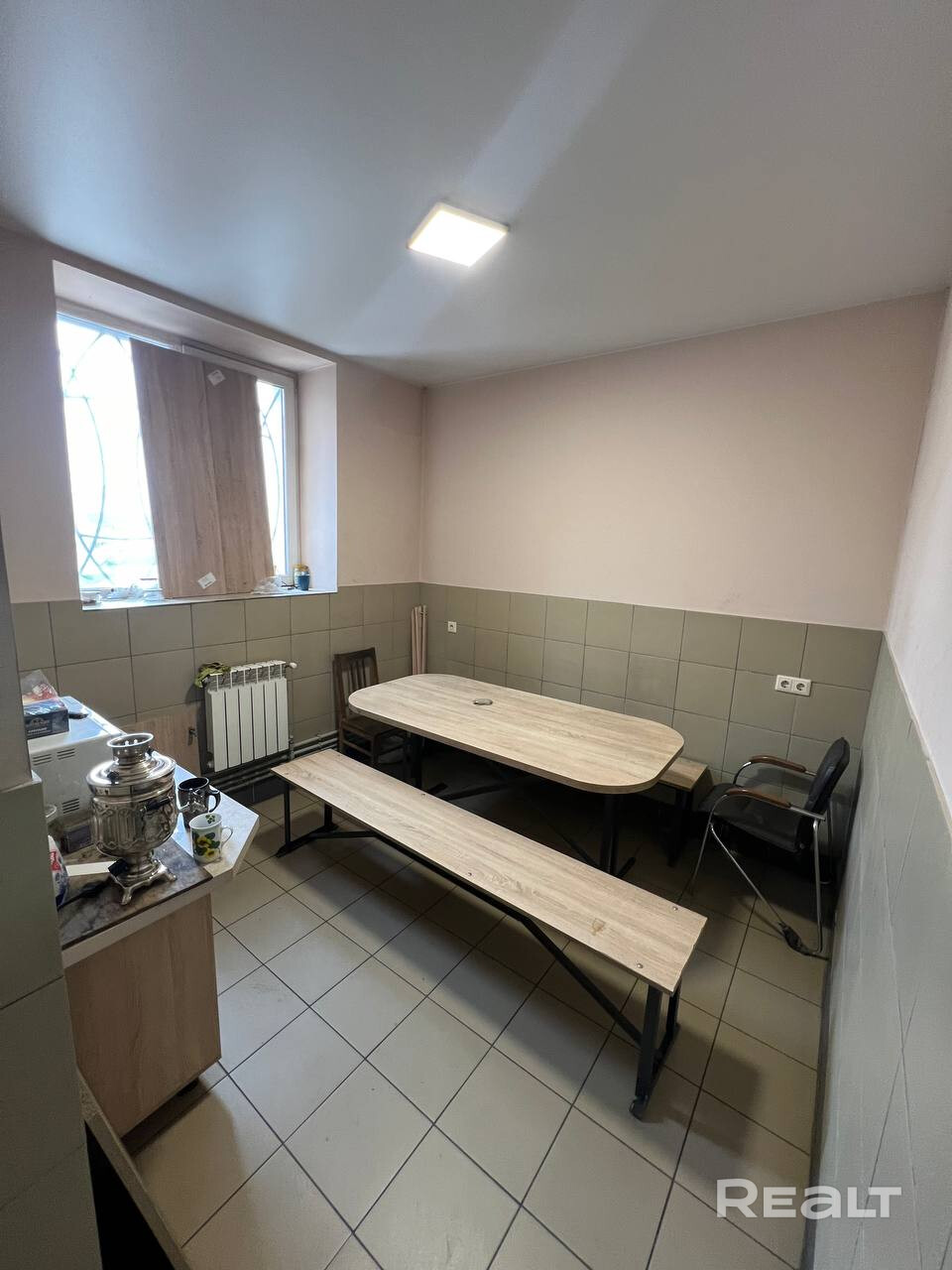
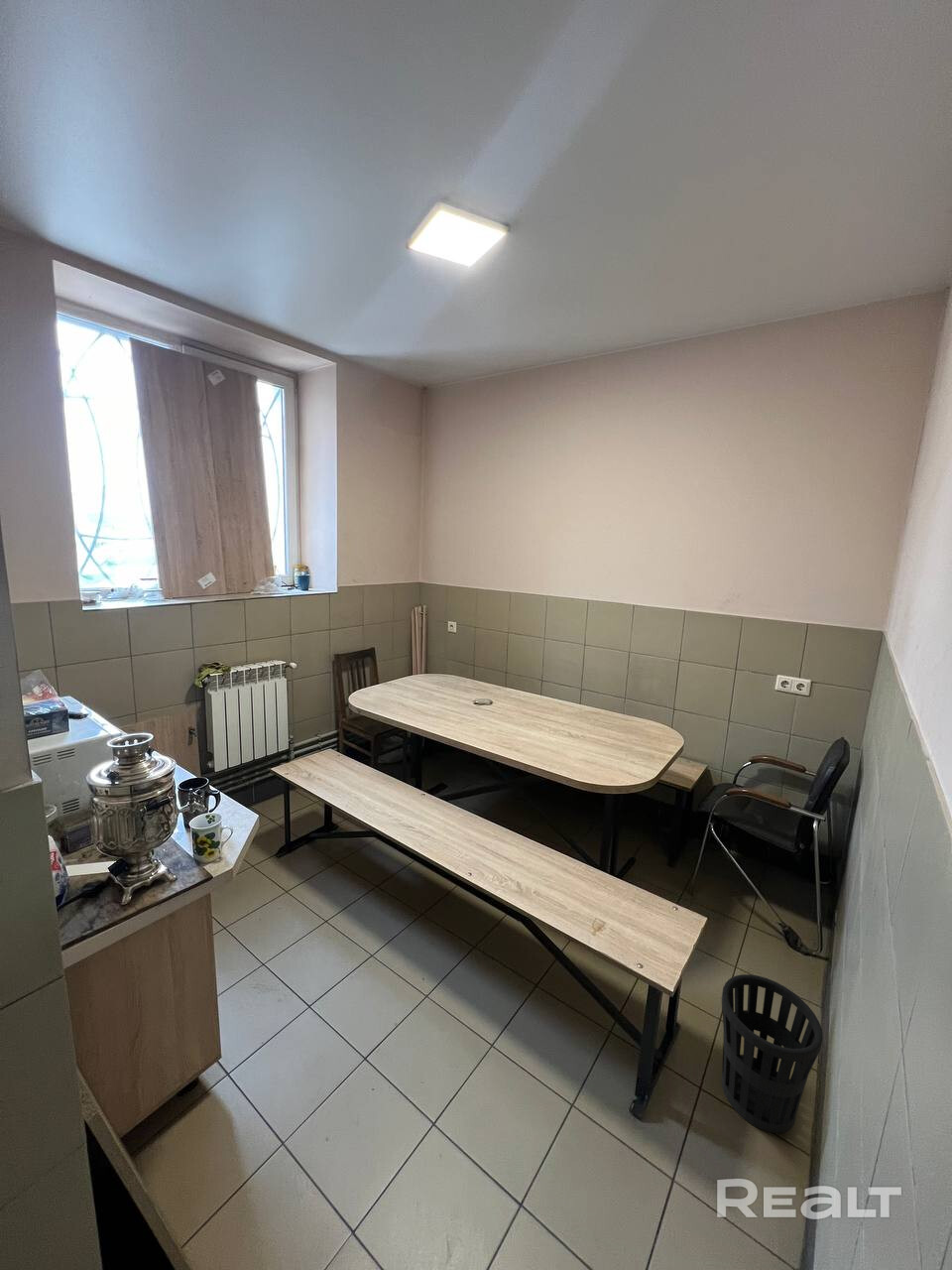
+ wastebasket [720,973,824,1134]
